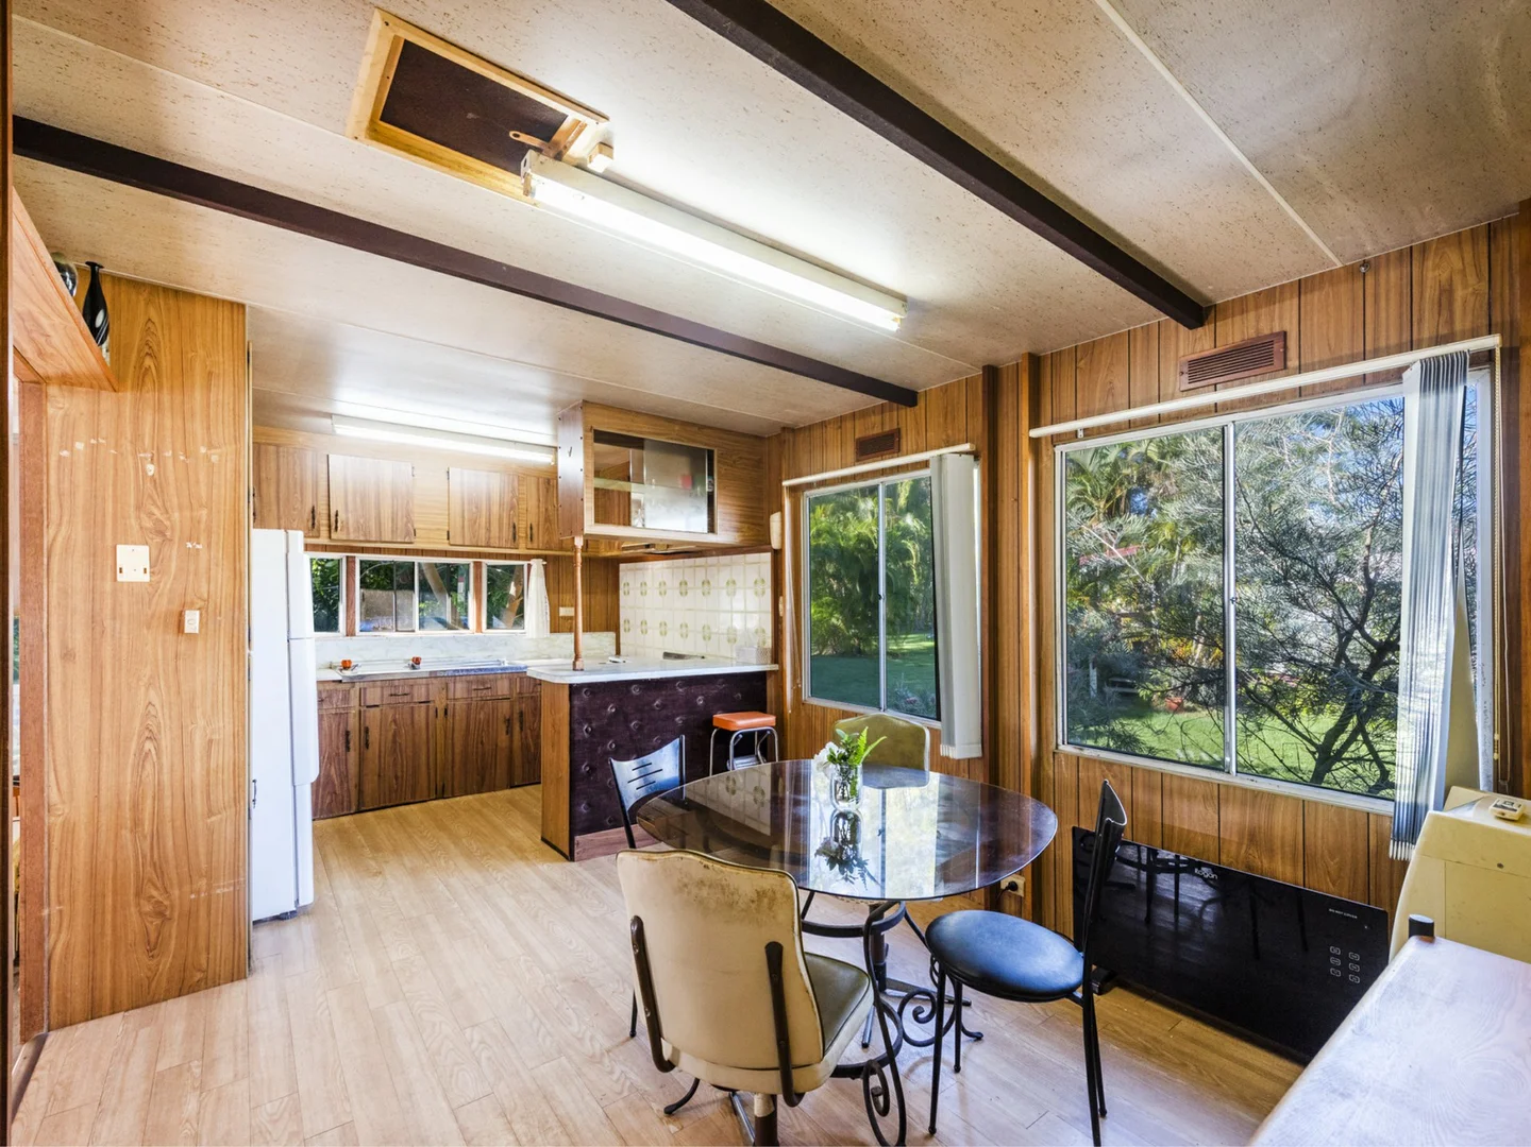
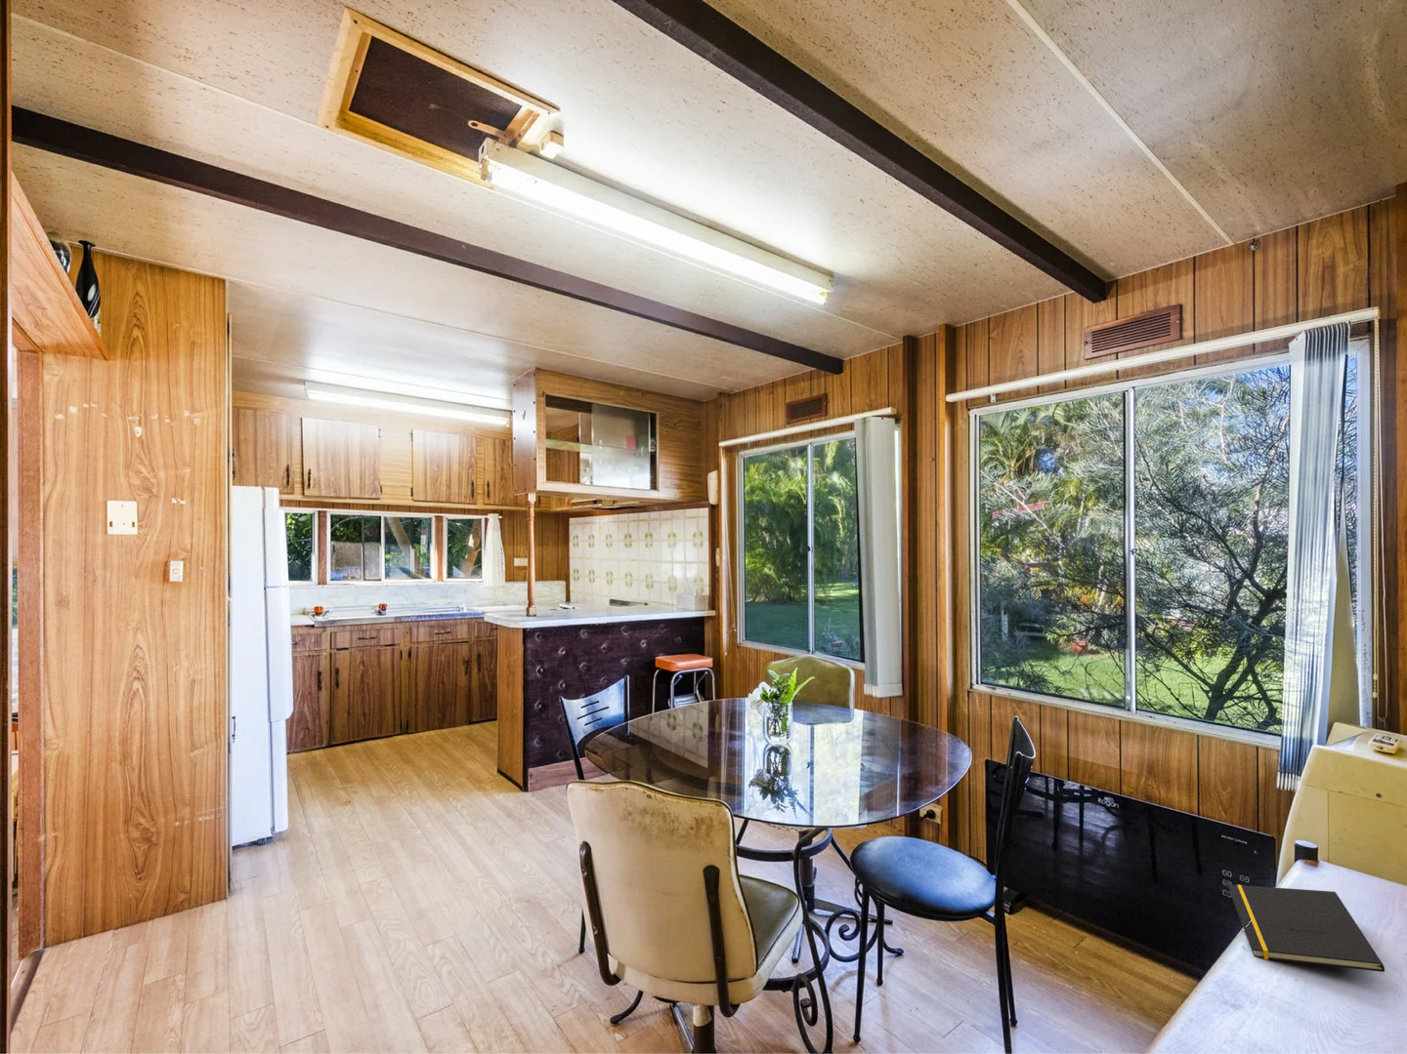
+ notepad [1228,884,1386,973]
